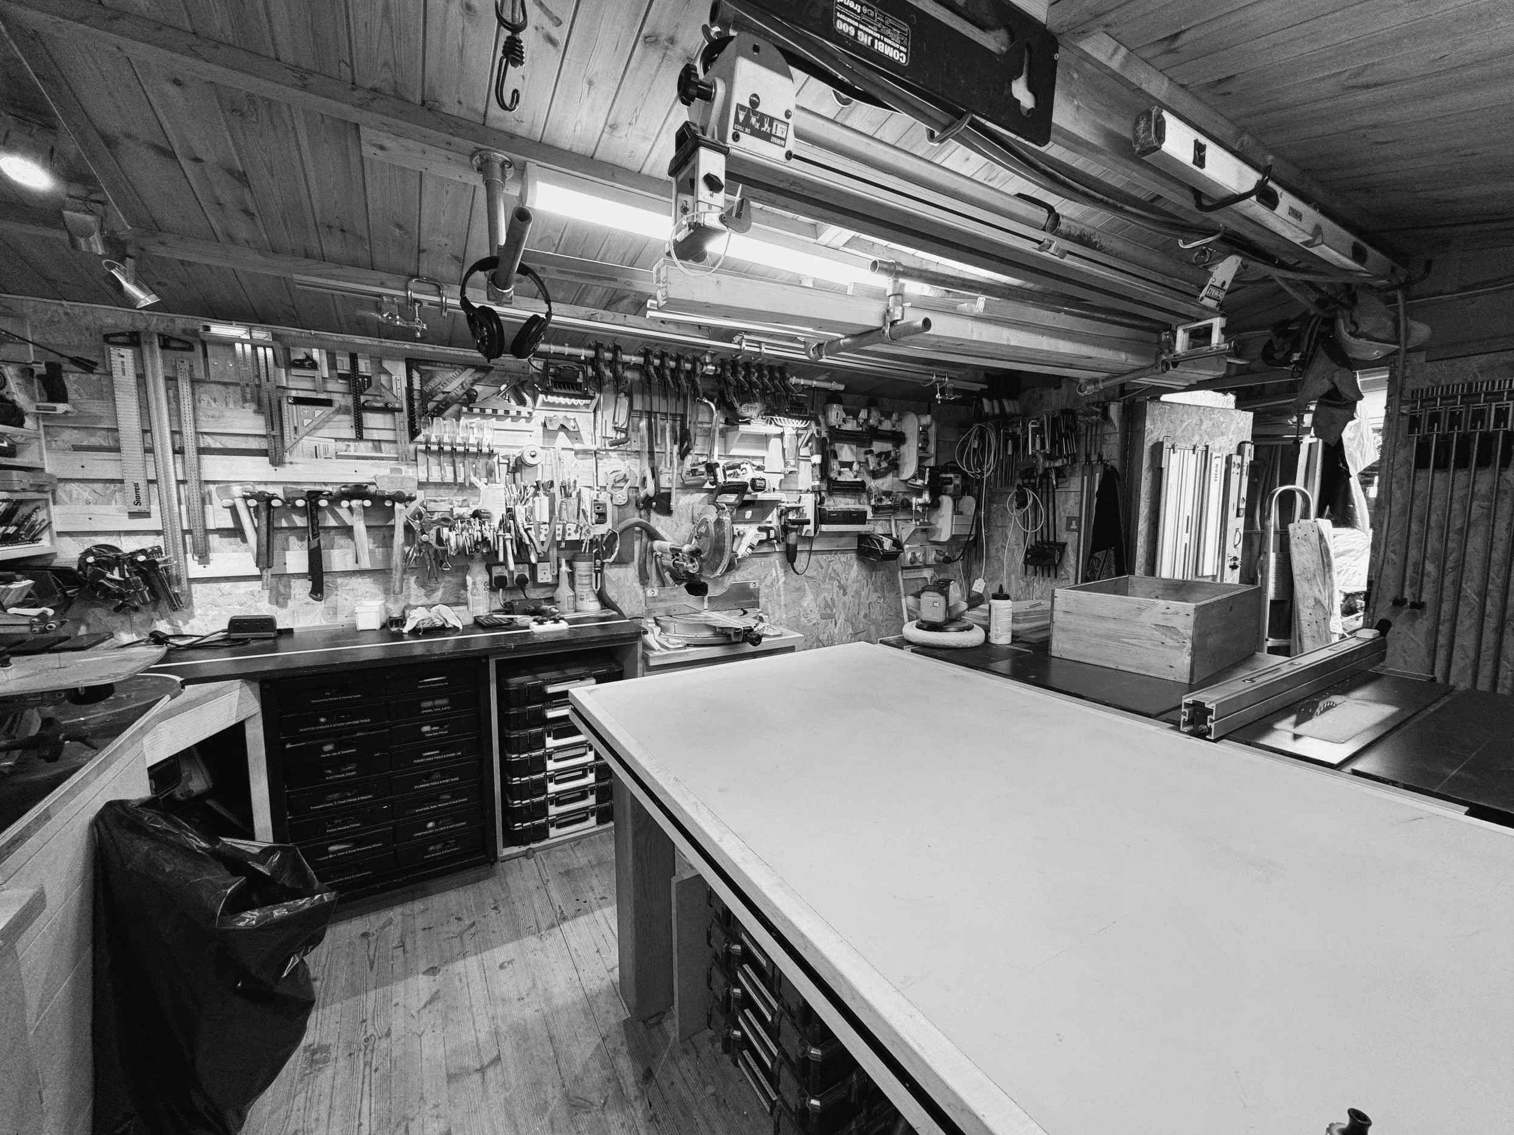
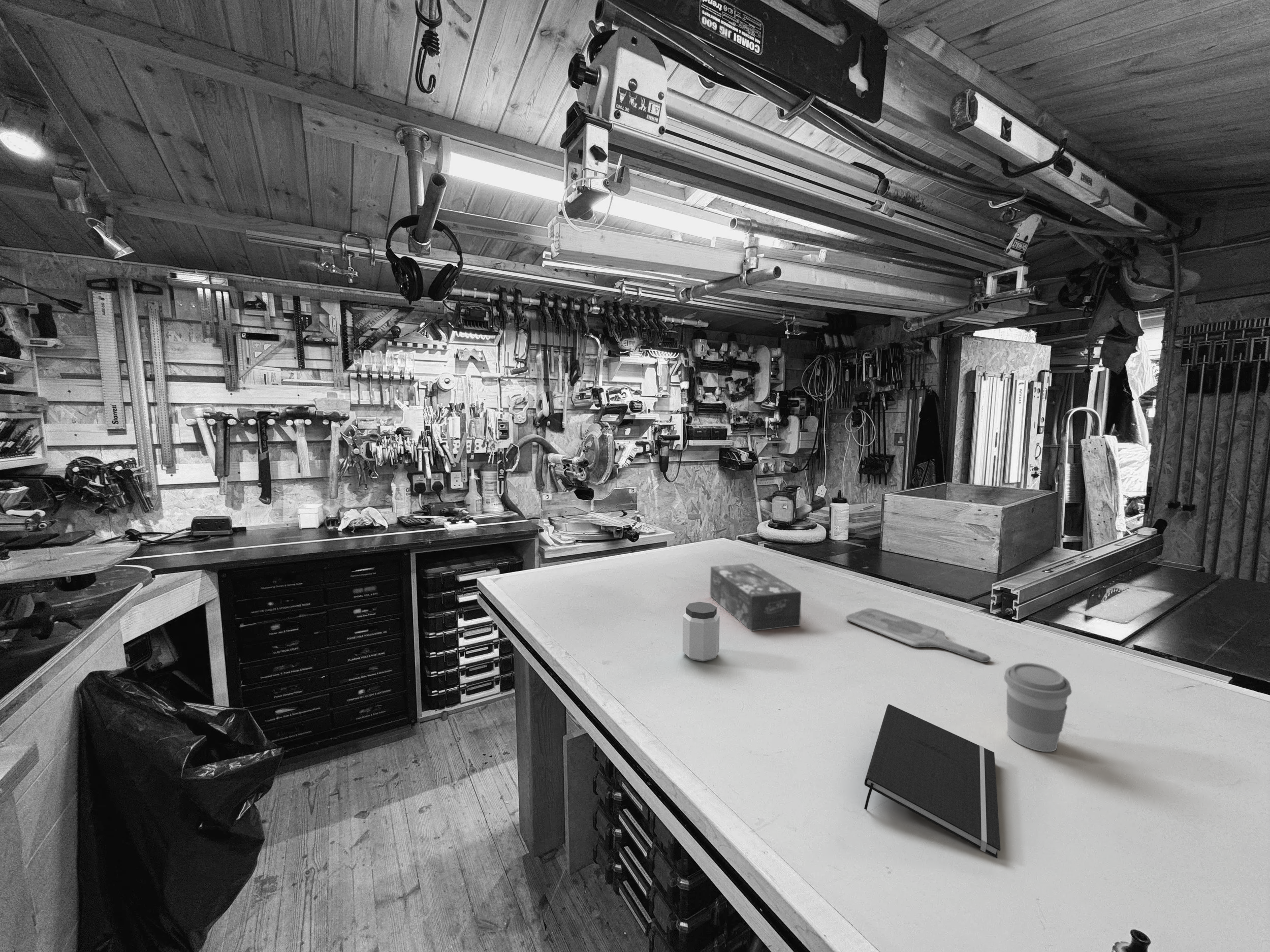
+ tissue box [710,563,802,632]
+ cutting board [845,608,991,663]
+ peanut butter [682,601,720,662]
+ notepad [864,704,1001,859]
+ coffee cup [1003,662,1072,752]
